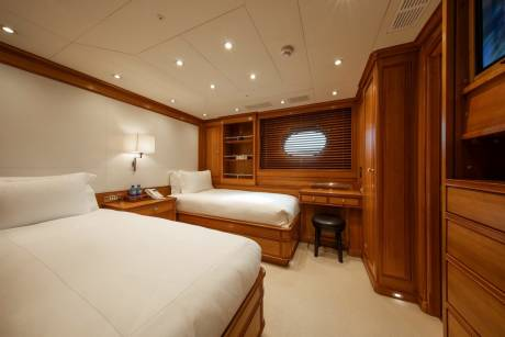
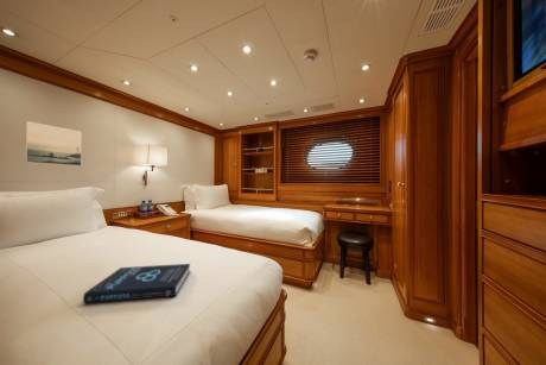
+ book [82,263,191,304]
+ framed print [24,120,83,168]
